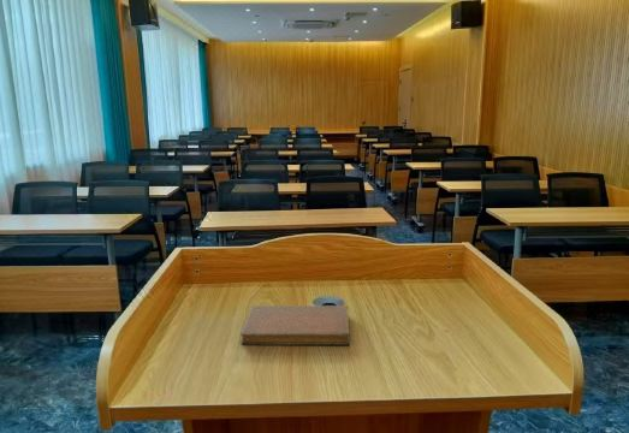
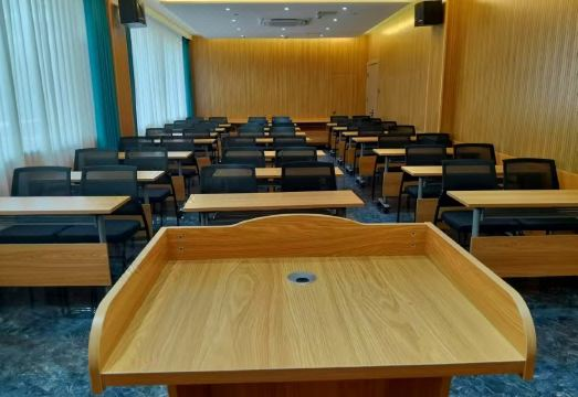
- notebook [239,304,351,346]
